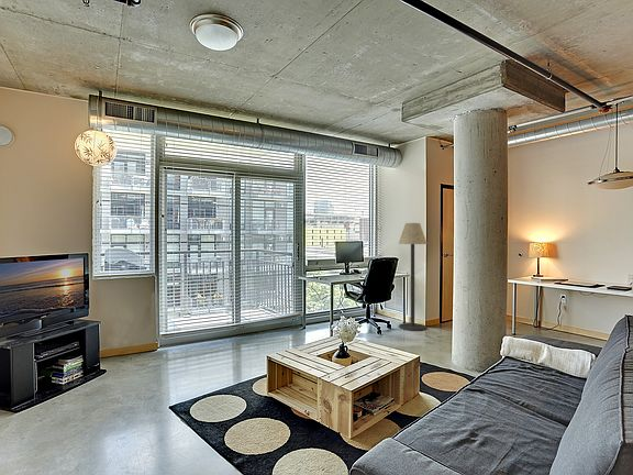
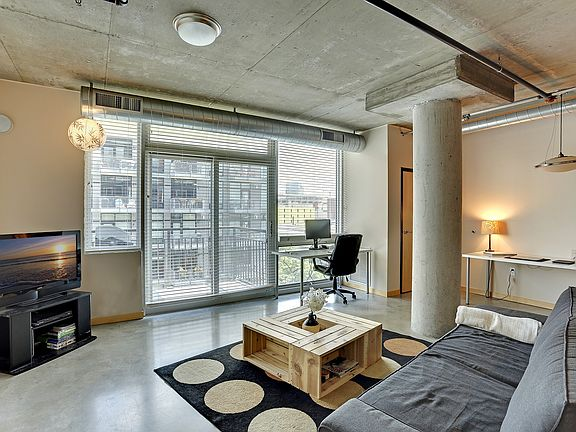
- floor lamp [398,222,429,332]
